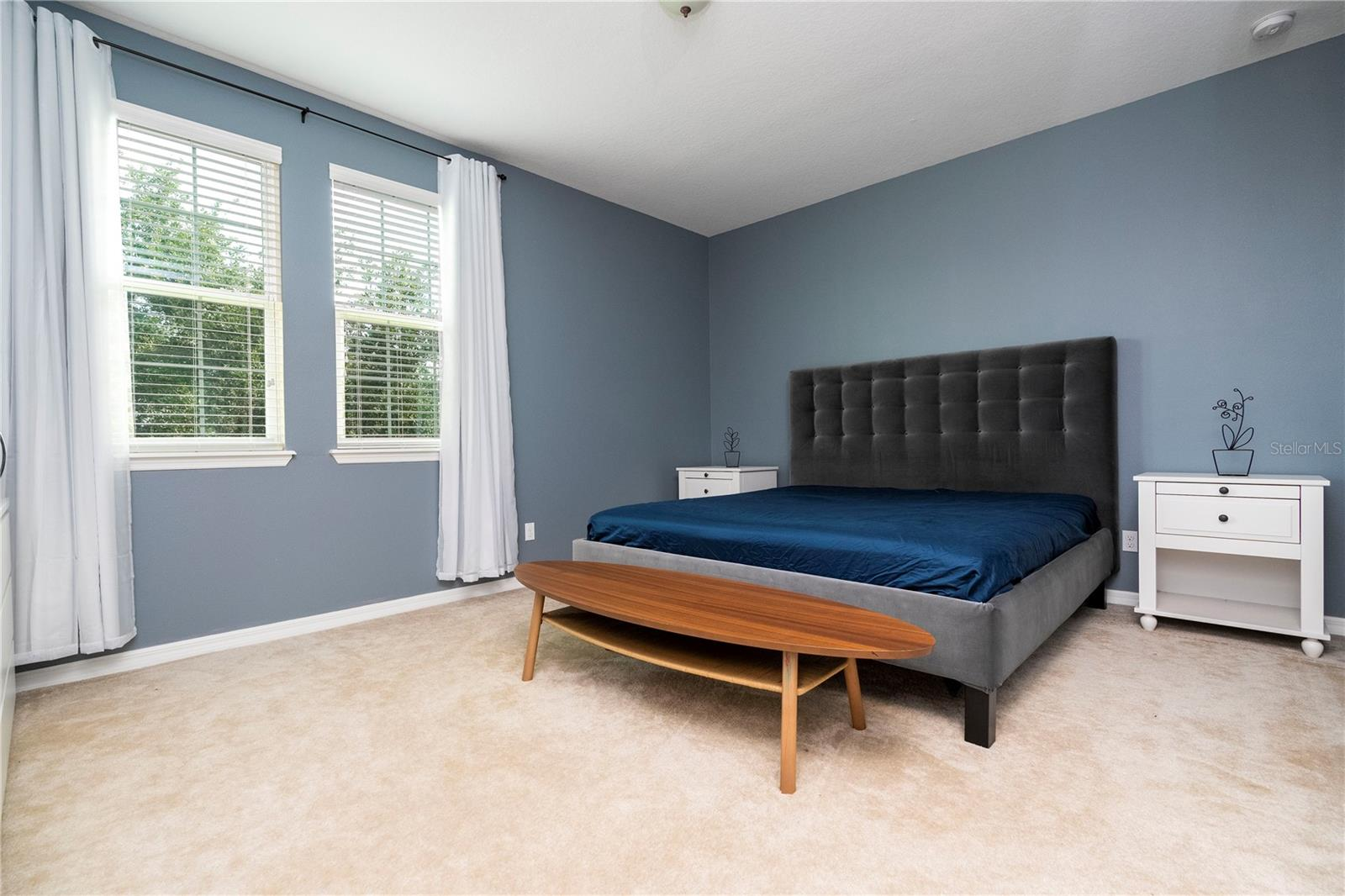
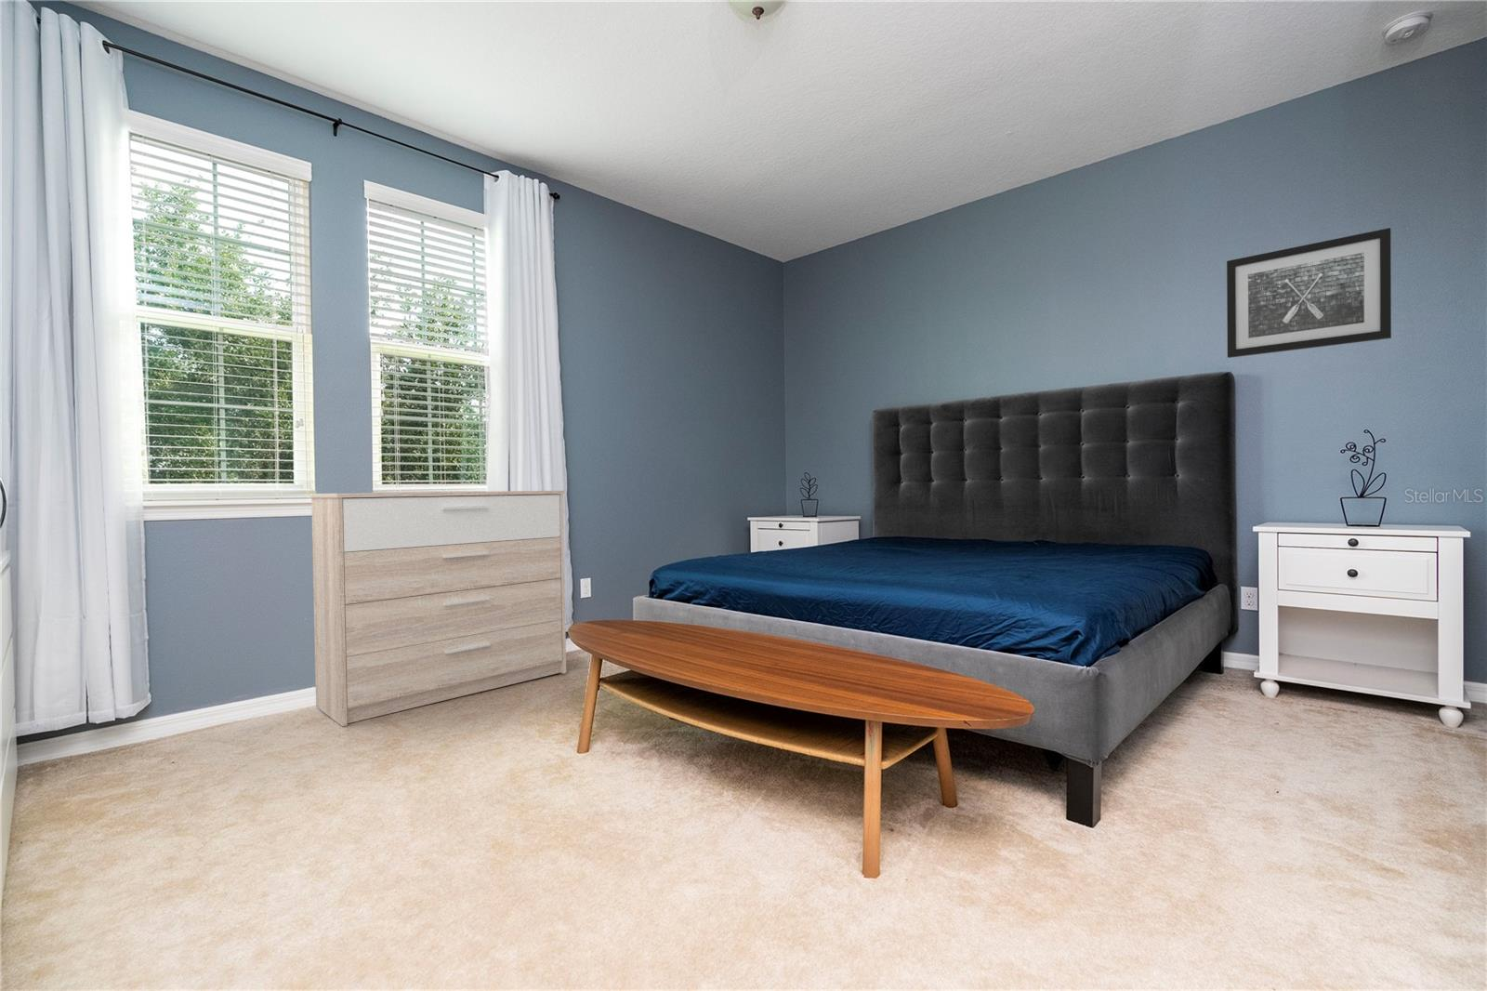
+ sideboard [310,490,567,728]
+ wall art [1226,227,1392,358]
